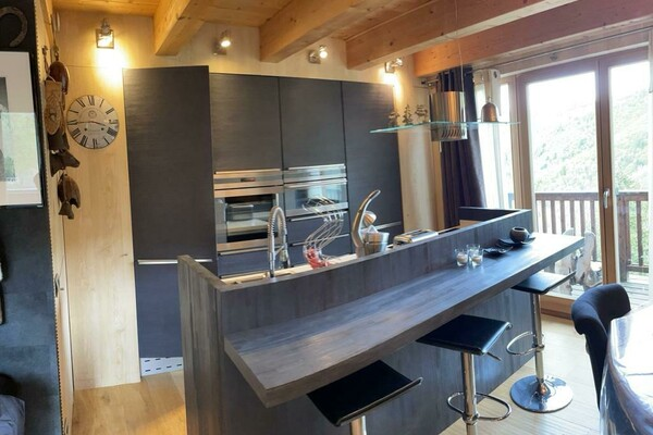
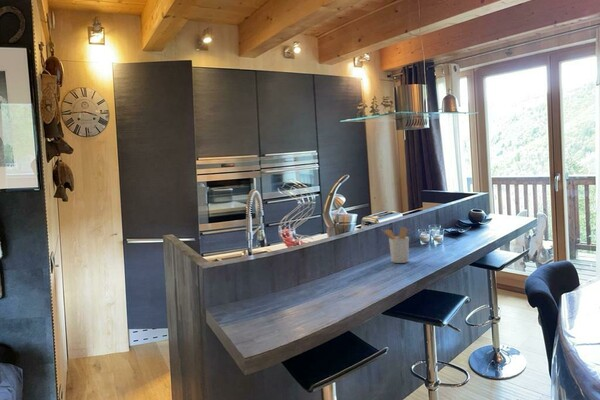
+ utensil holder [380,226,410,264]
